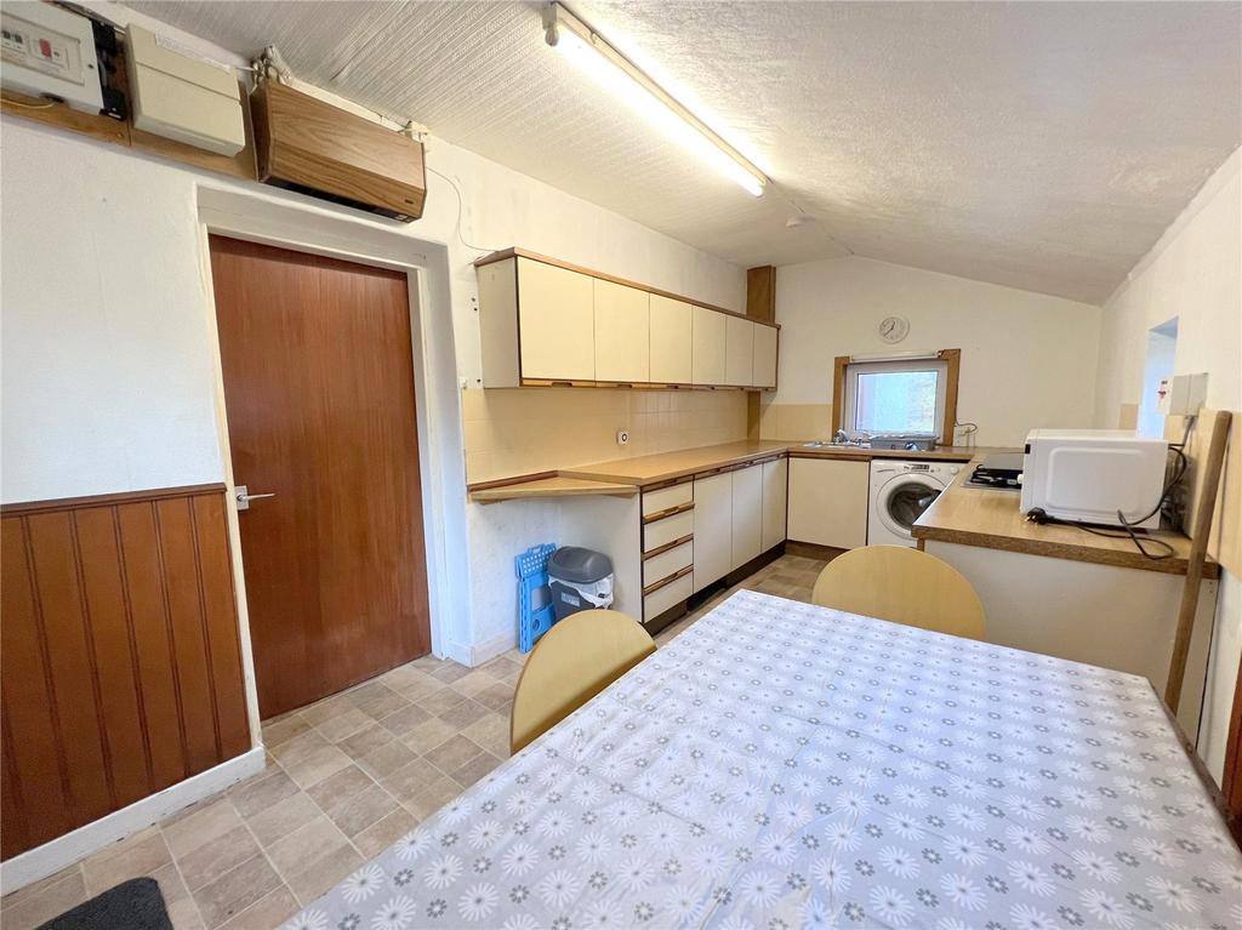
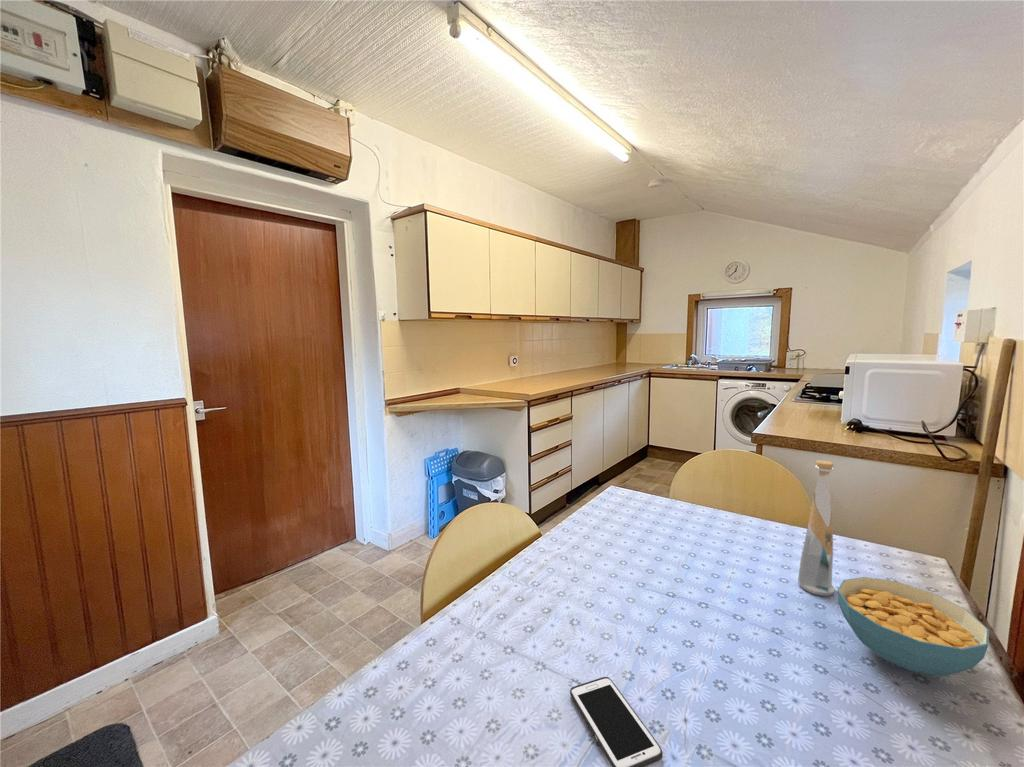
+ bottle [797,459,836,597]
+ cereal bowl [836,576,990,677]
+ cell phone [569,676,664,767]
